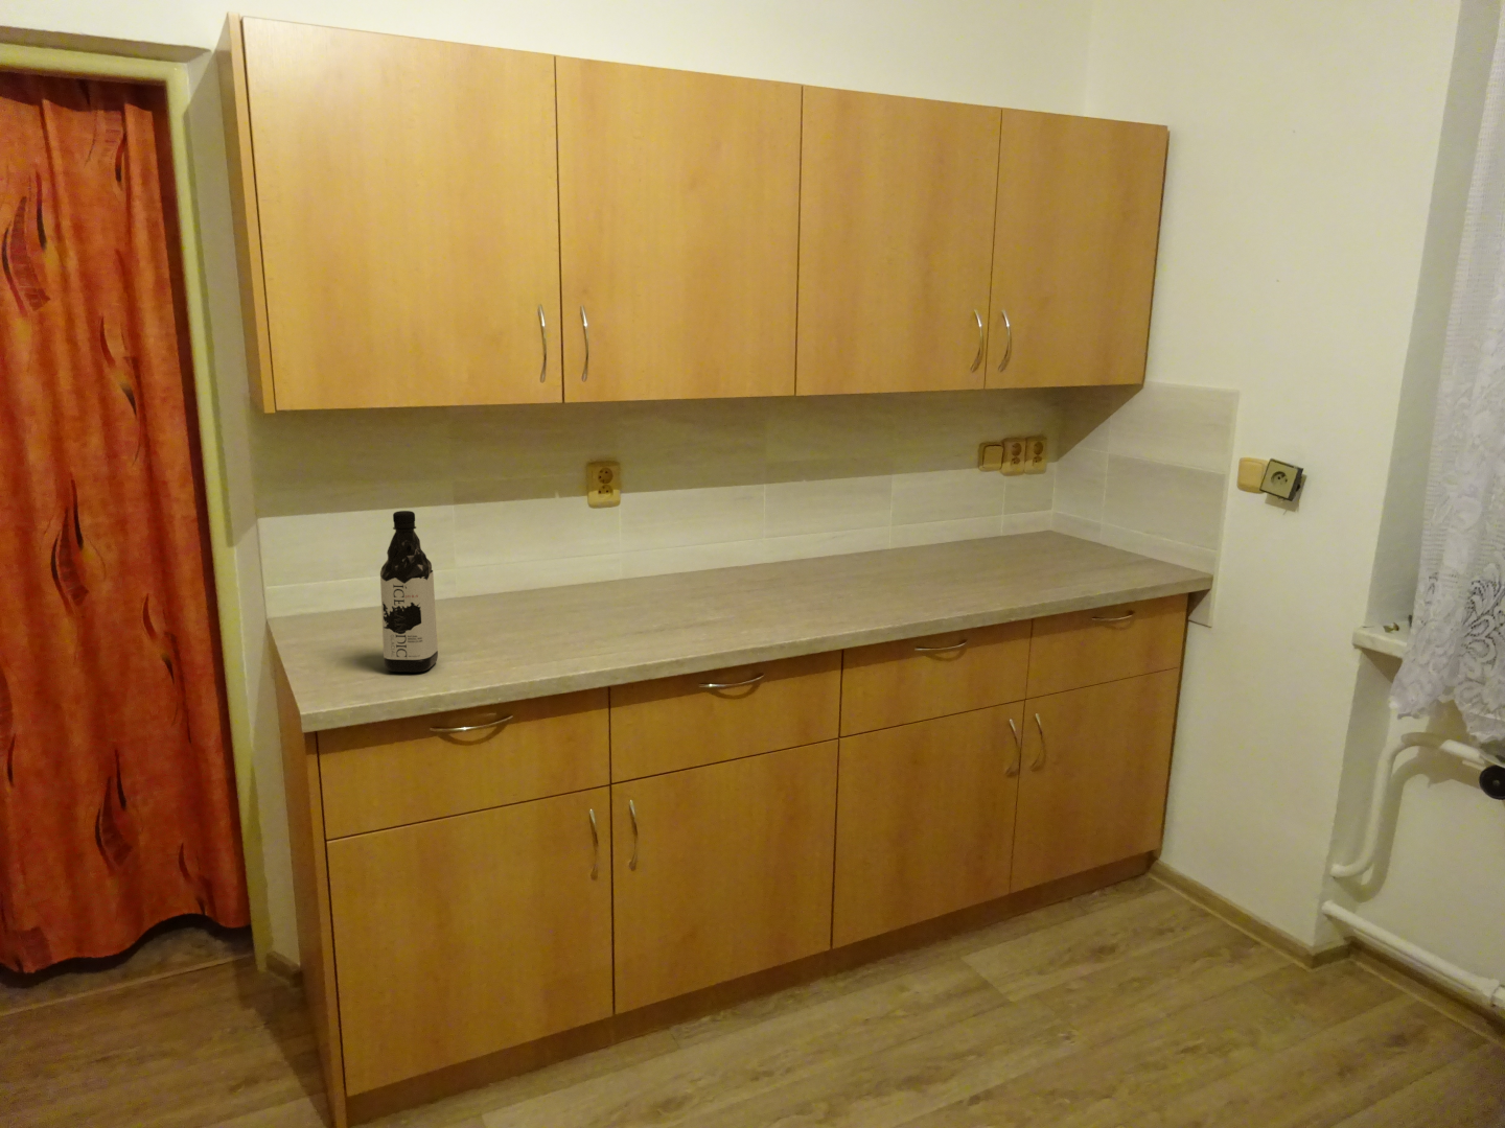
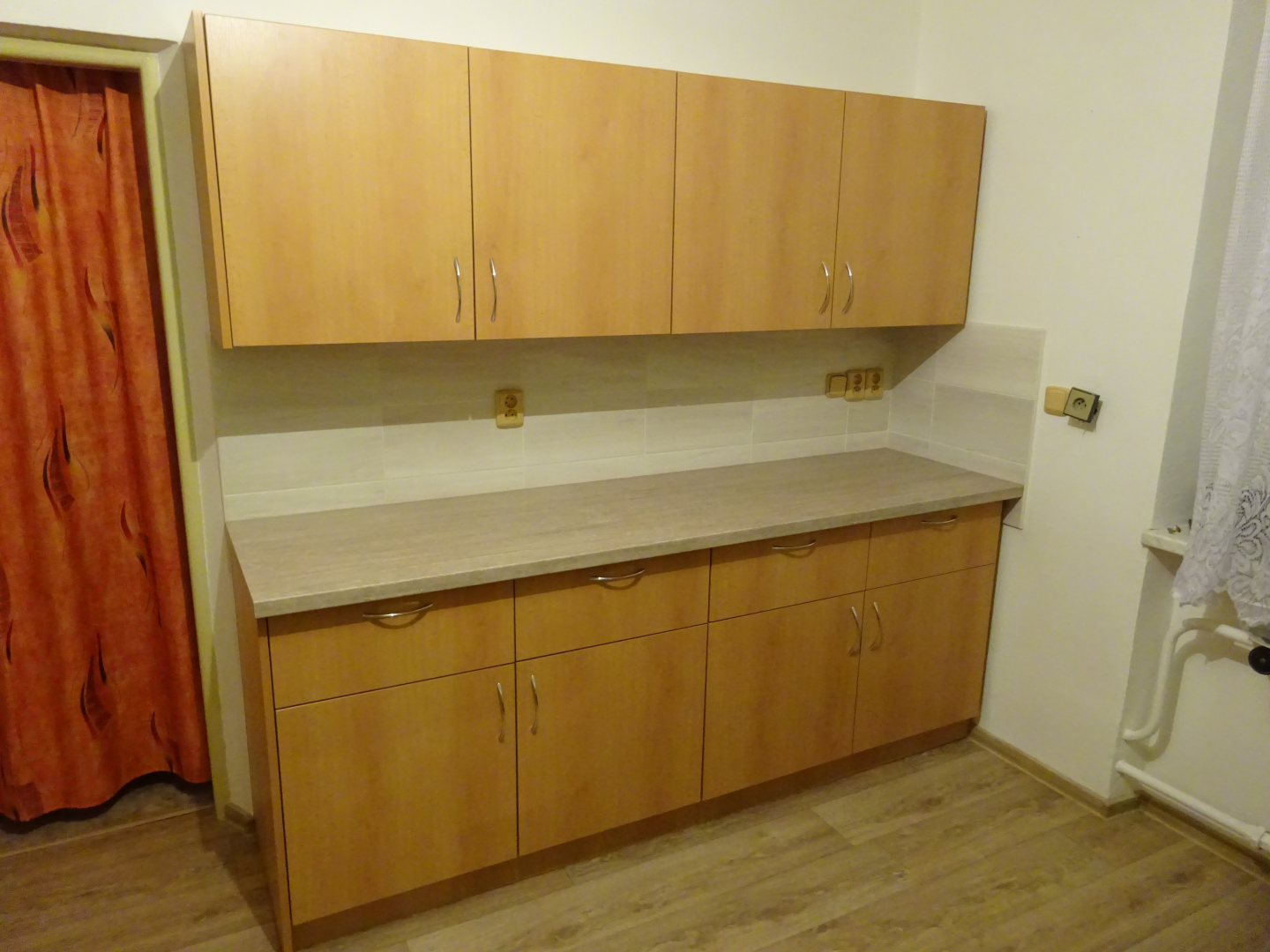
- water bottle [379,509,438,674]
